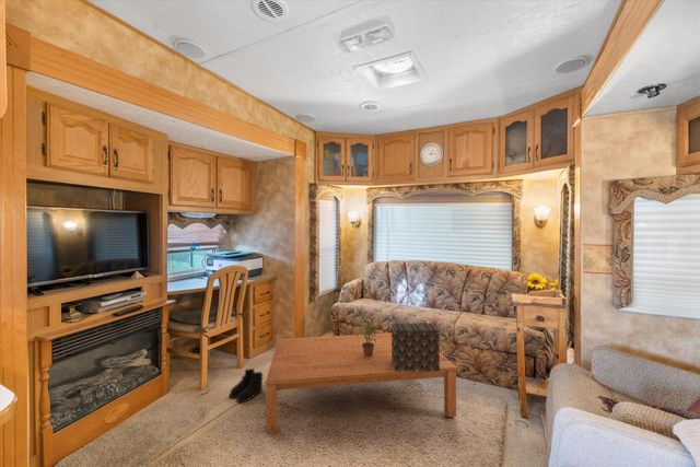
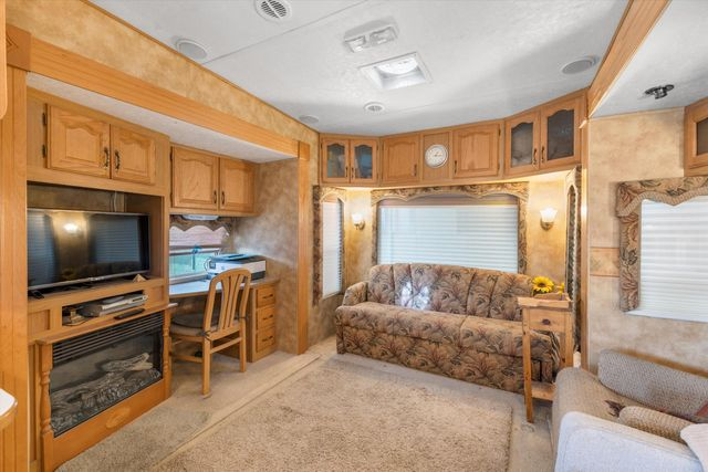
- boots [229,367,265,404]
- decorative box [390,323,441,371]
- coffee table [265,332,457,435]
- potted plant [353,308,386,357]
